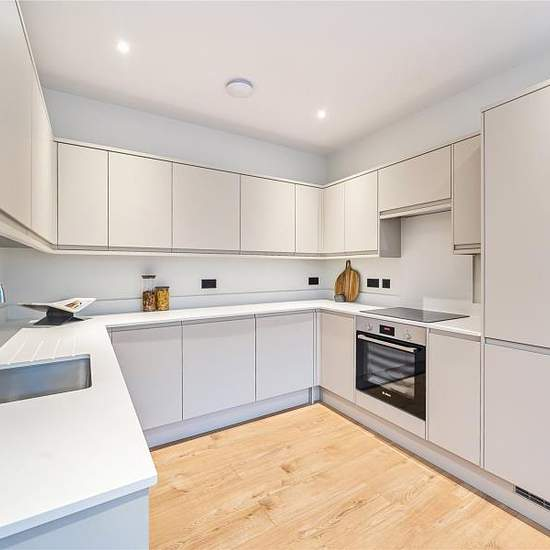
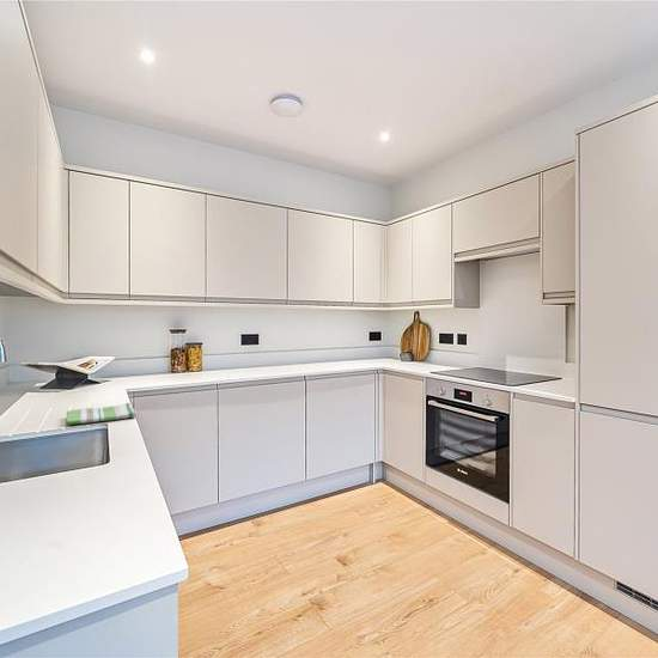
+ dish towel [65,402,136,426]
